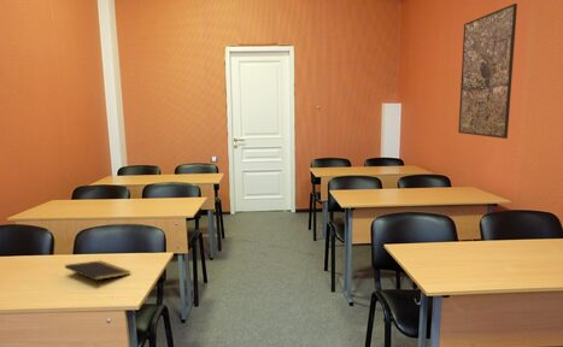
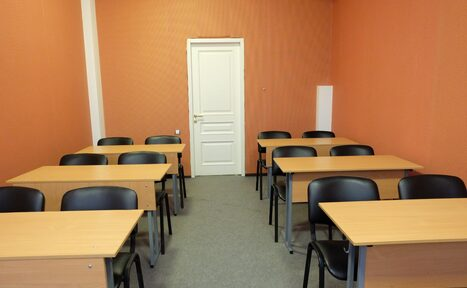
- notepad [64,259,131,289]
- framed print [457,2,518,140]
